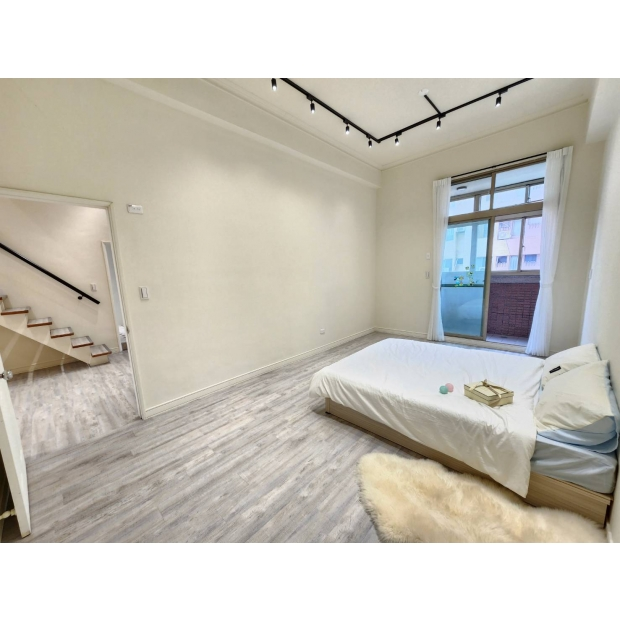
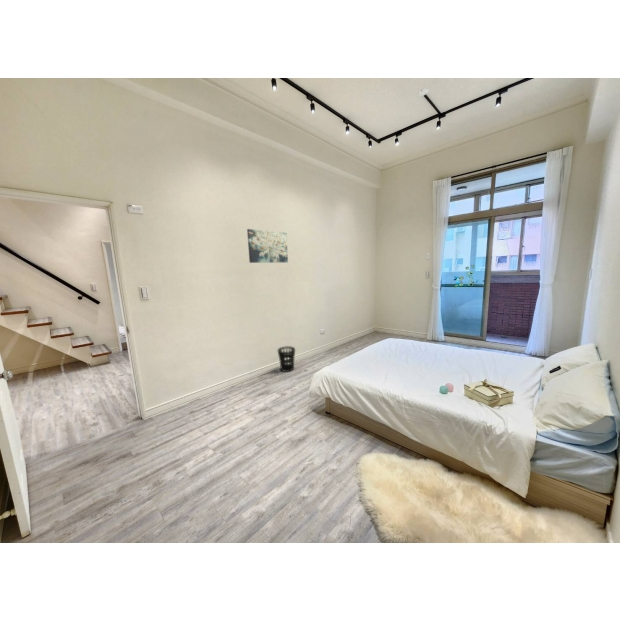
+ wastebasket [277,345,296,373]
+ wall art [246,228,289,264]
